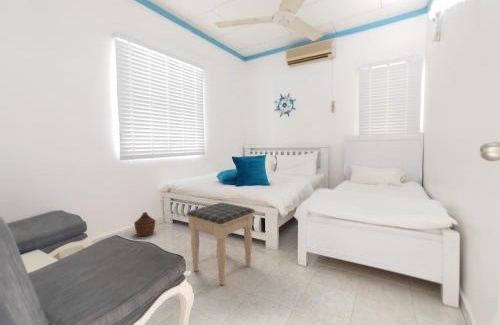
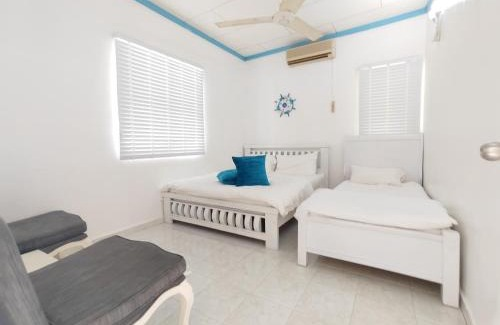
- footstool [185,202,256,286]
- woven basket [133,211,156,237]
